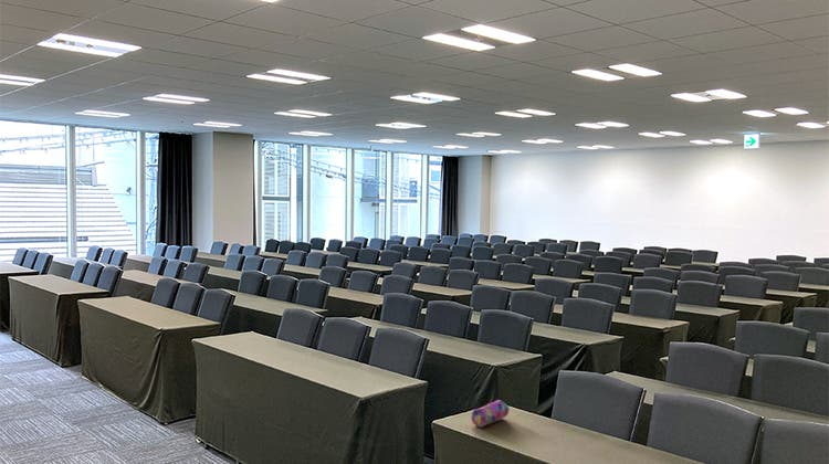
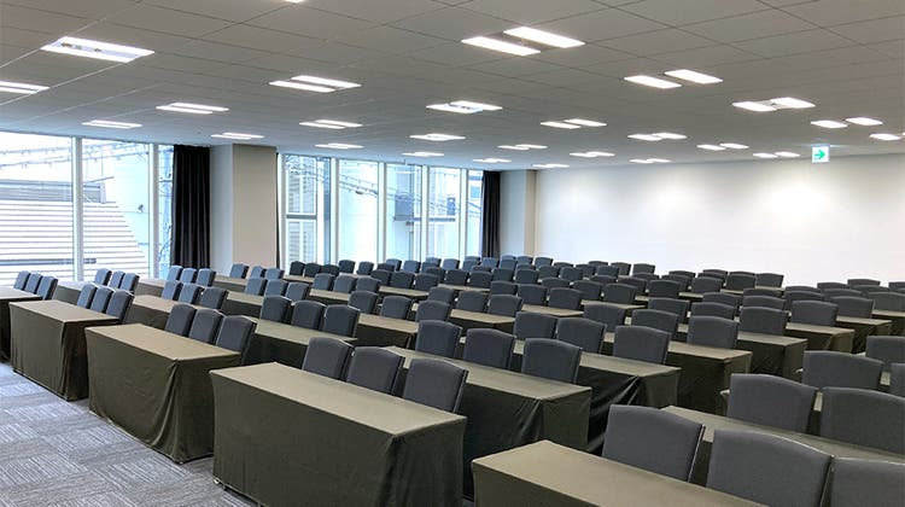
- pencil case [470,399,511,429]
